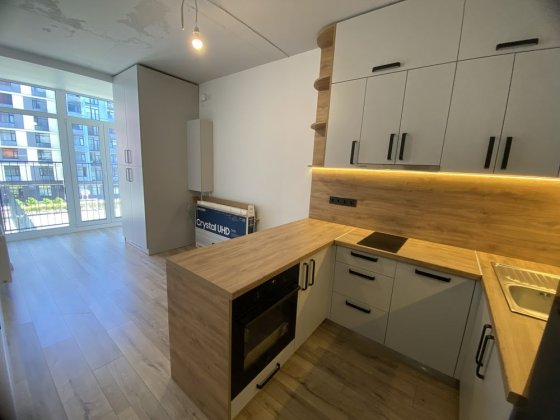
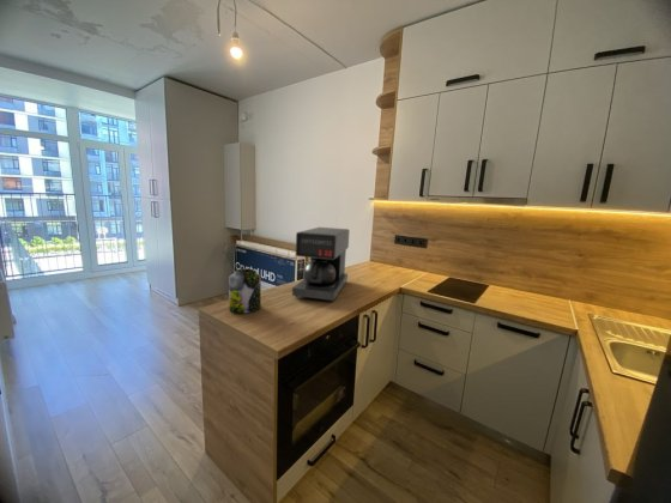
+ jar [228,268,262,314]
+ coffee maker [291,226,351,303]
